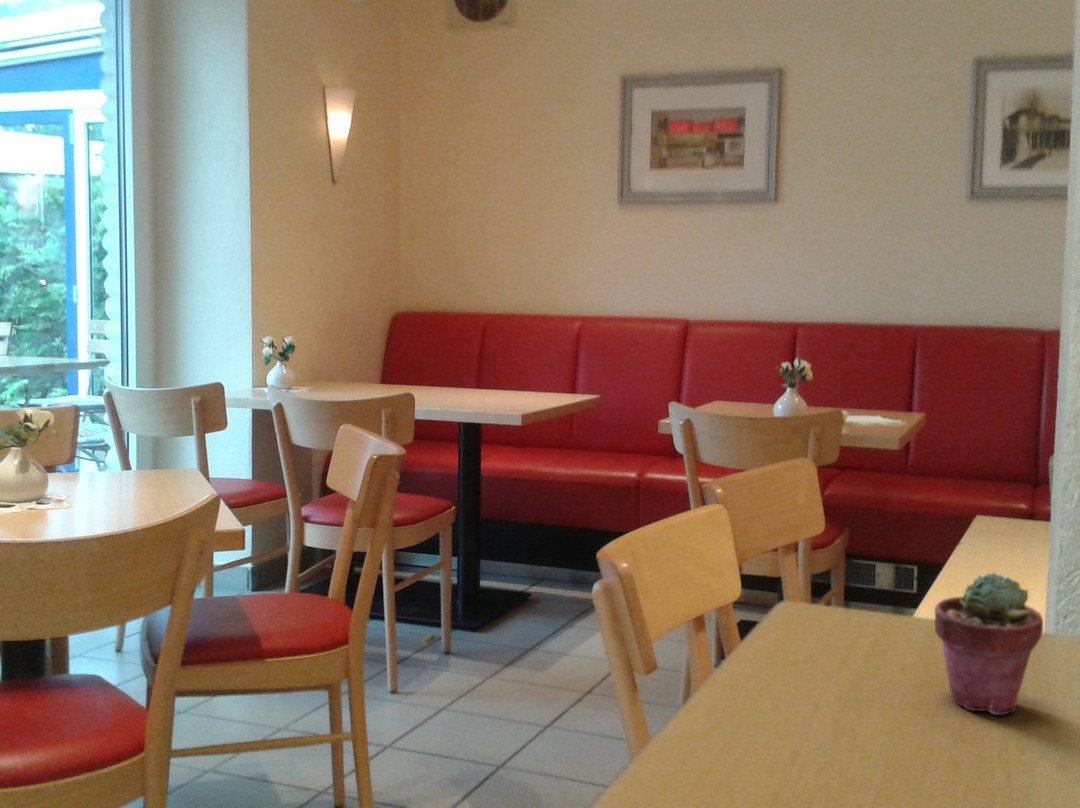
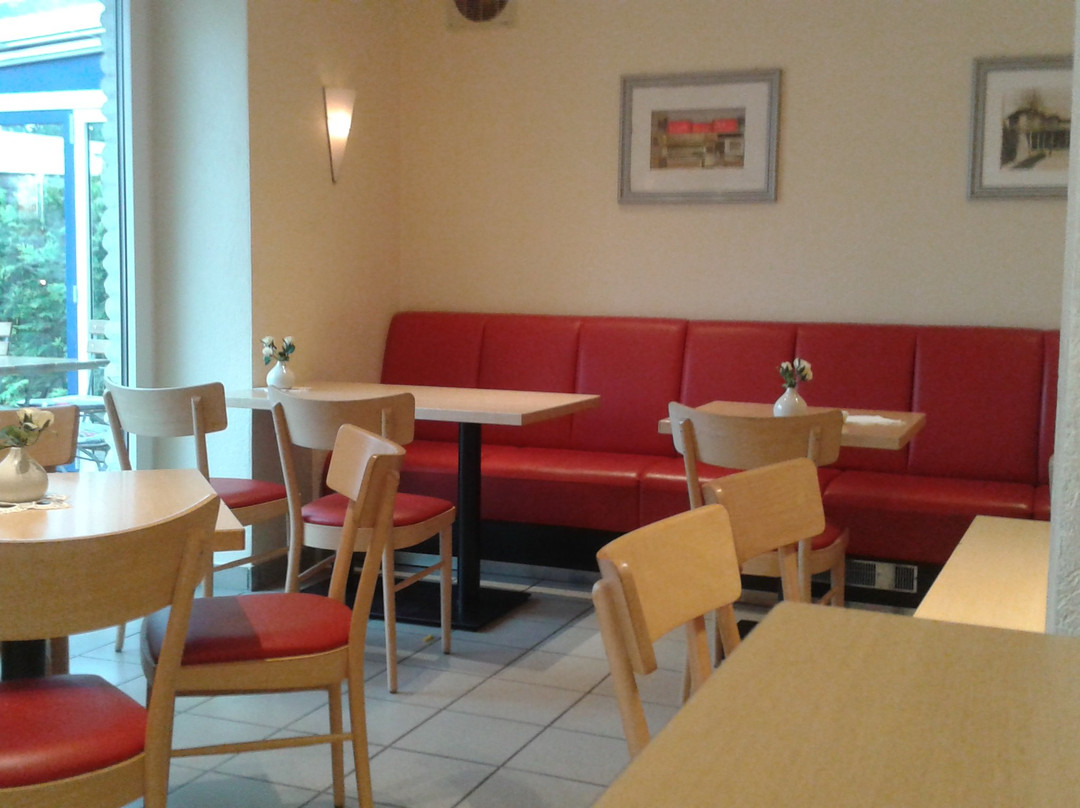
- potted succulent [934,571,1044,716]
